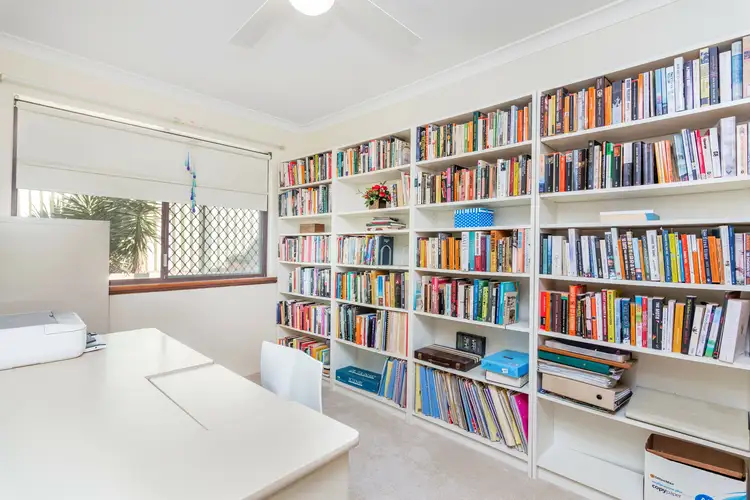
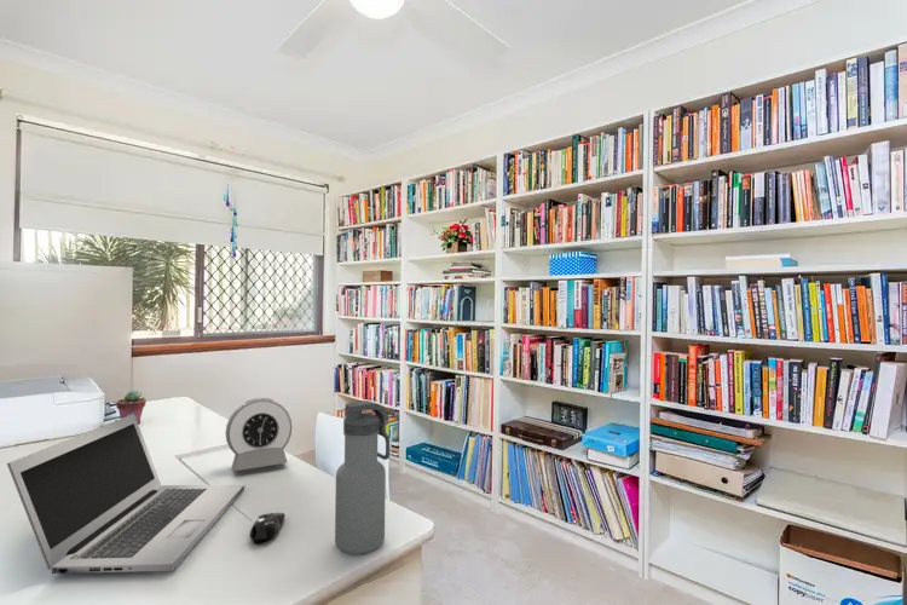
+ laptop [6,414,245,575]
+ potted succulent [115,390,148,425]
+ computer mouse [248,512,287,546]
+ alarm clock [225,397,294,472]
+ water bottle [334,399,391,555]
